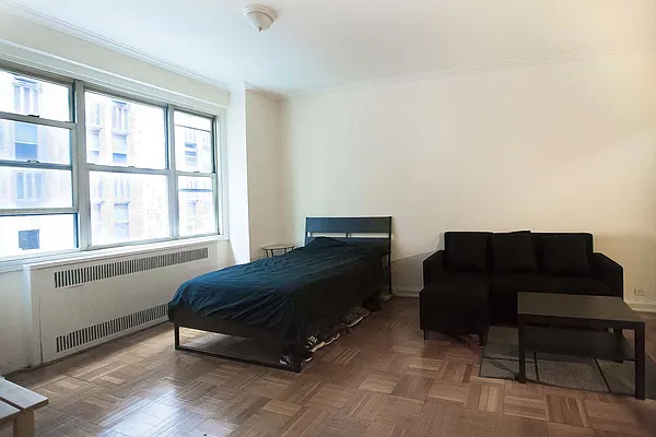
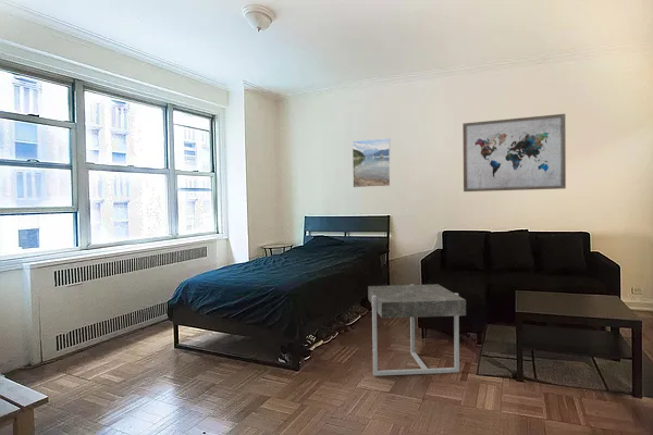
+ wall art [461,113,567,192]
+ side table [367,283,467,377]
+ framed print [352,137,392,188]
